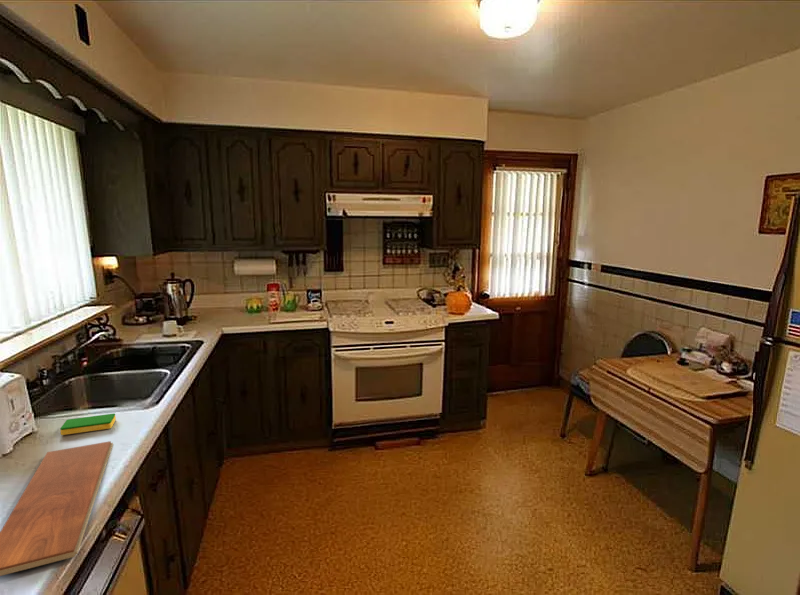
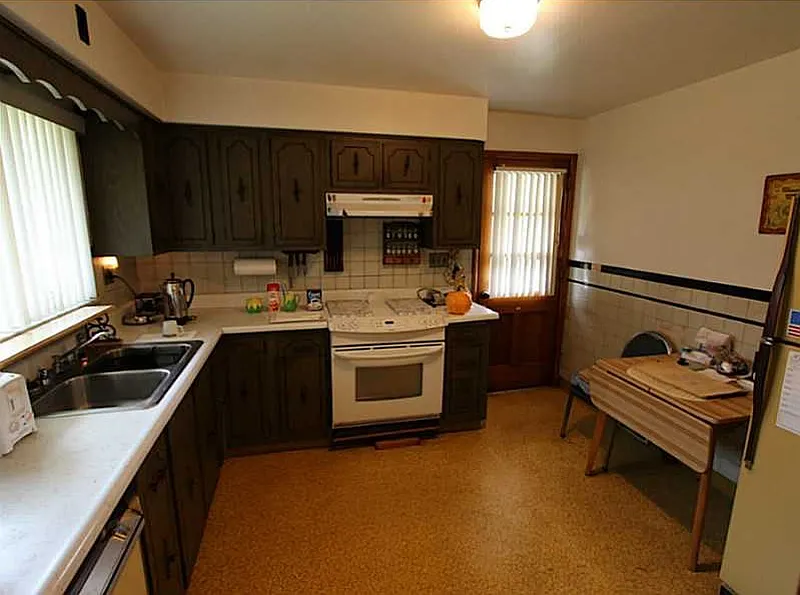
- chopping board [0,440,114,577]
- dish sponge [59,413,117,436]
